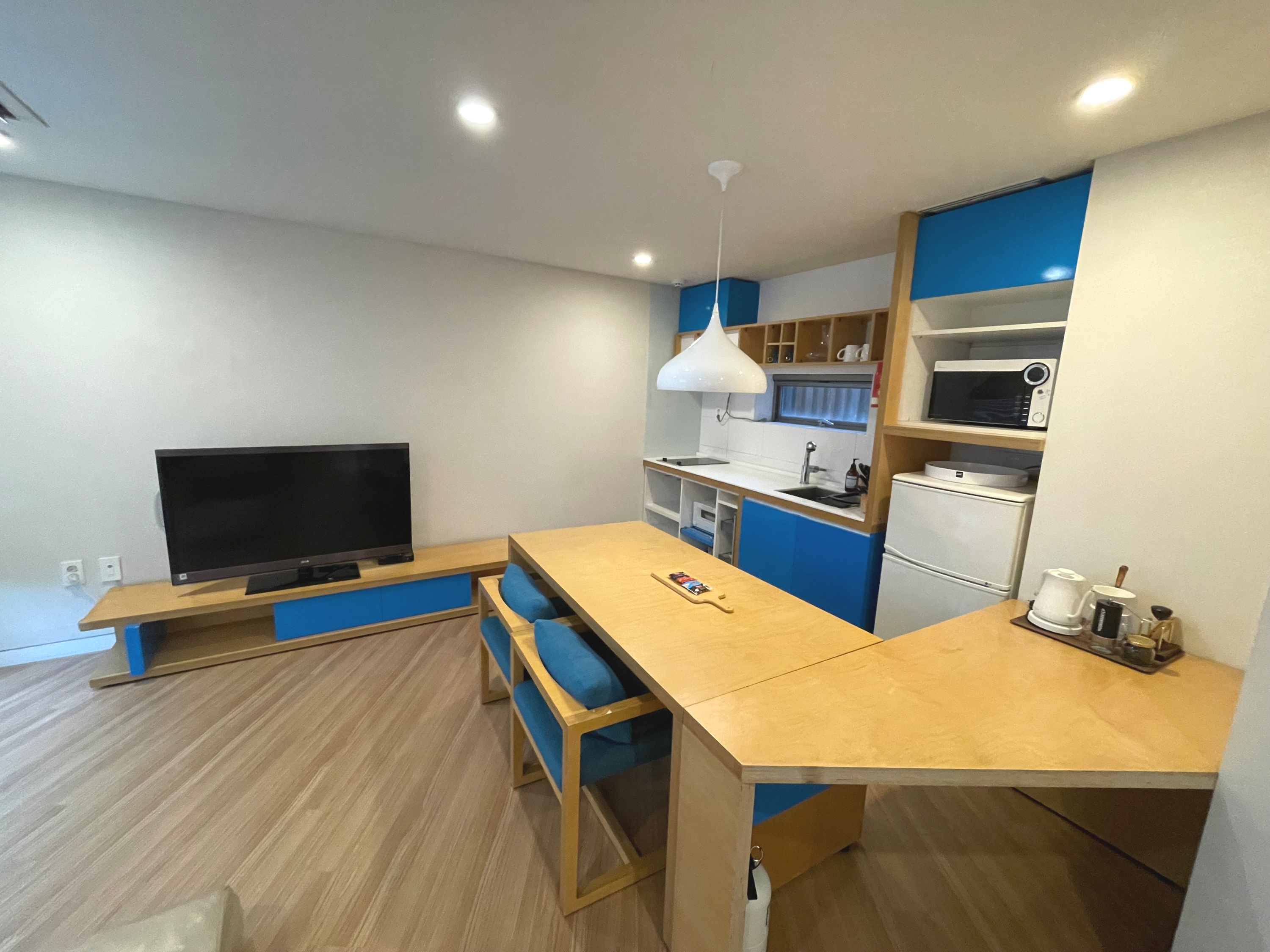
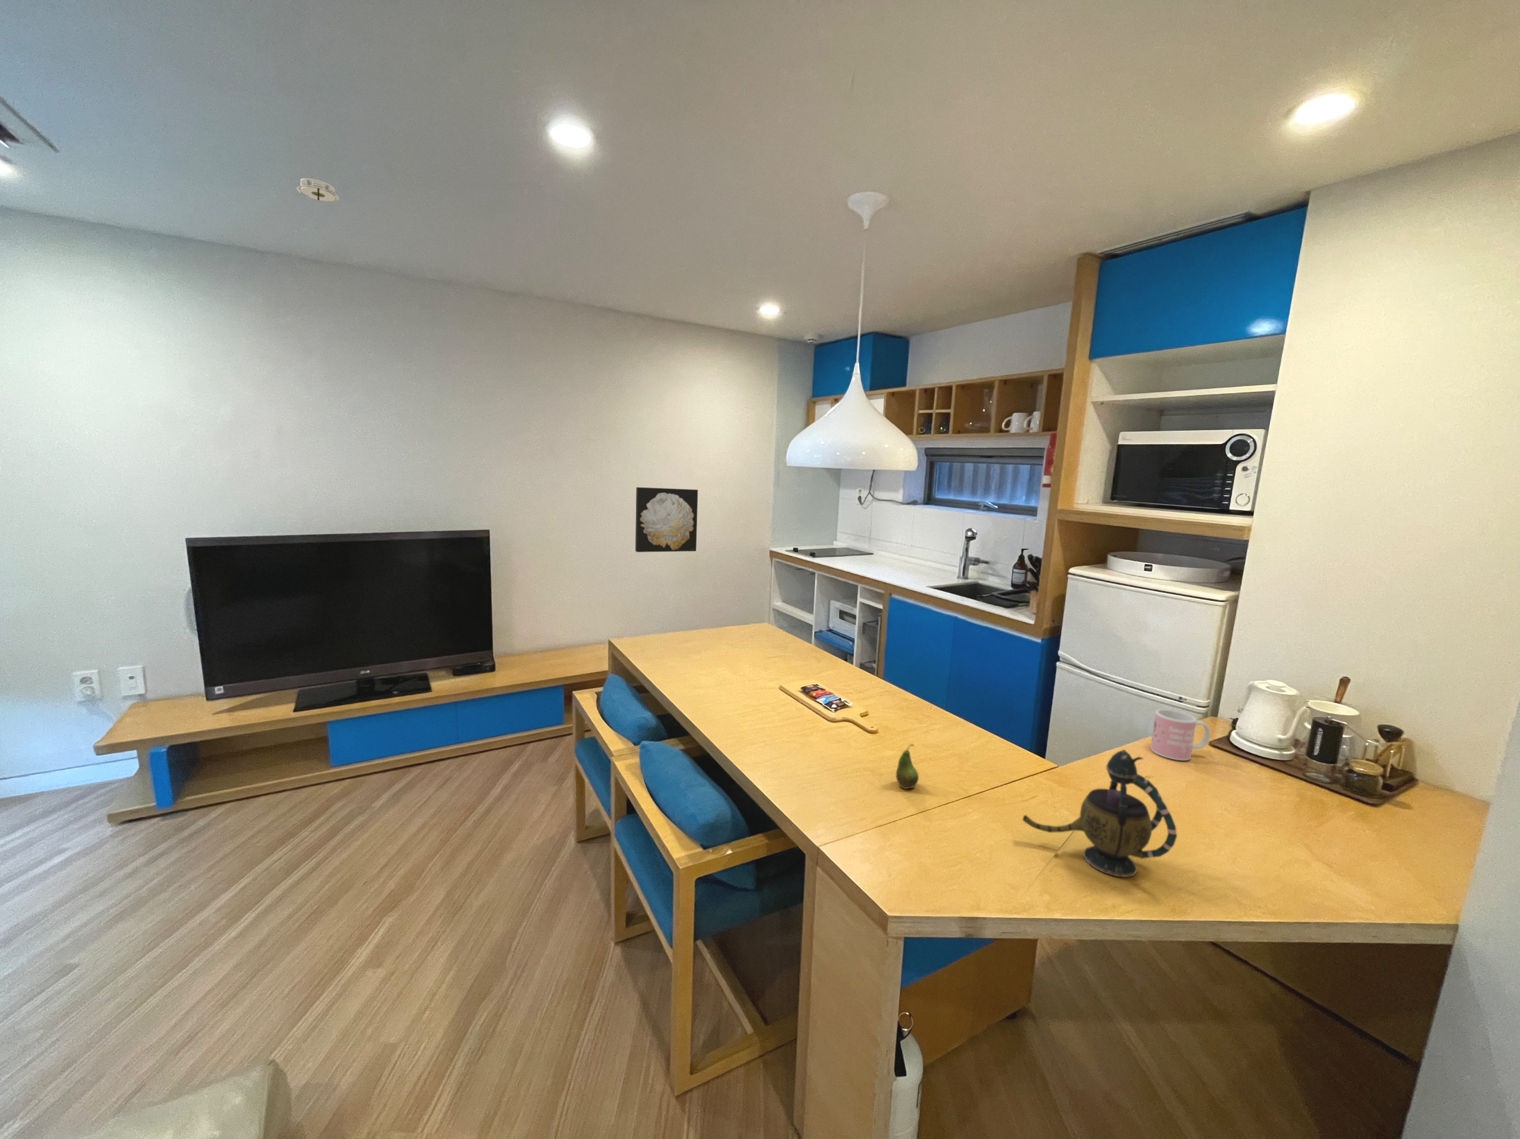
+ smoke detector [294,178,340,201]
+ teapot [1022,749,1178,877]
+ fruit [895,744,919,790]
+ wall art [634,487,699,553]
+ mug [1150,708,1211,761]
